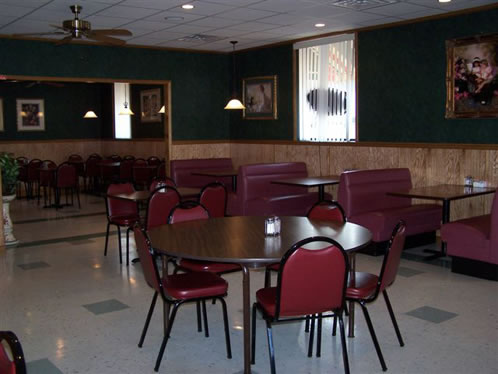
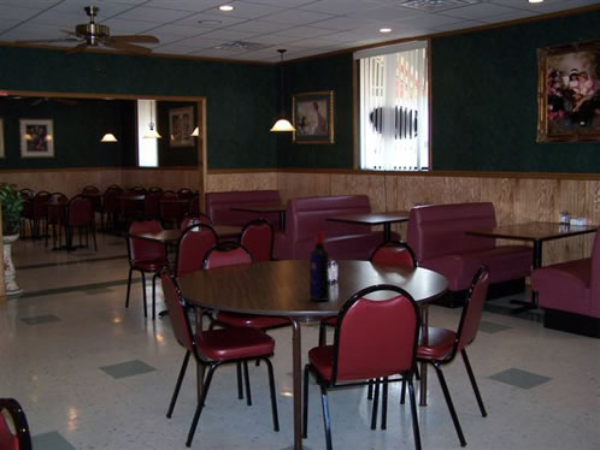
+ liquor bottle [308,230,331,302]
